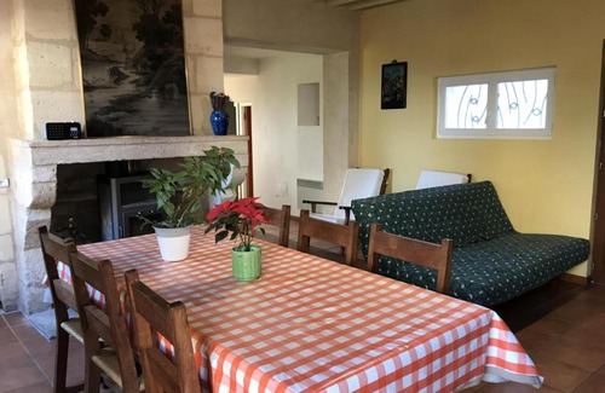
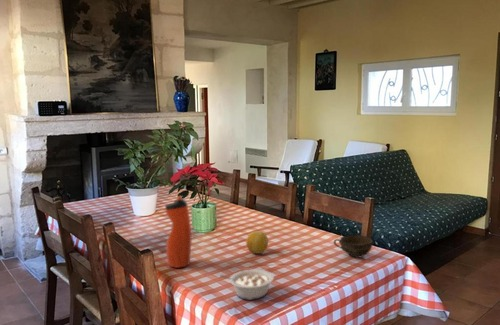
+ water bottle [164,195,192,269]
+ legume [219,268,275,301]
+ cup [333,234,373,259]
+ fruit [245,230,269,255]
